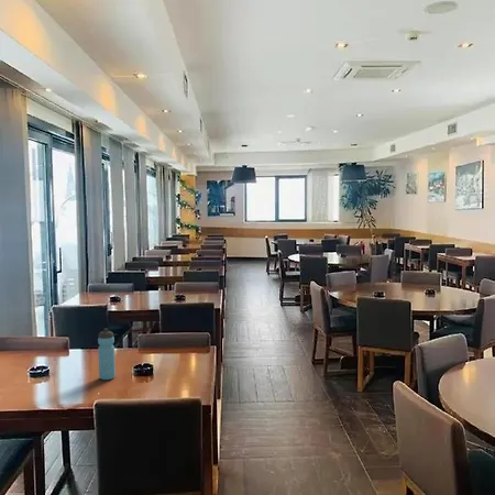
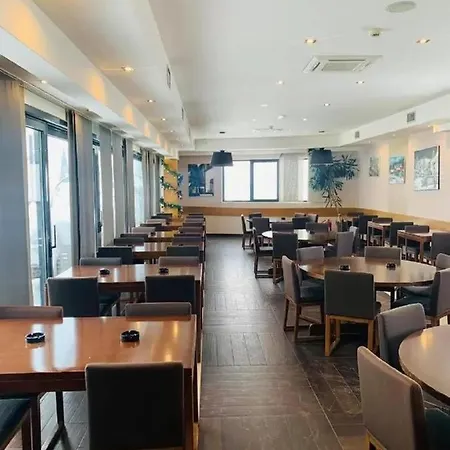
- water bottle [97,327,117,381]
